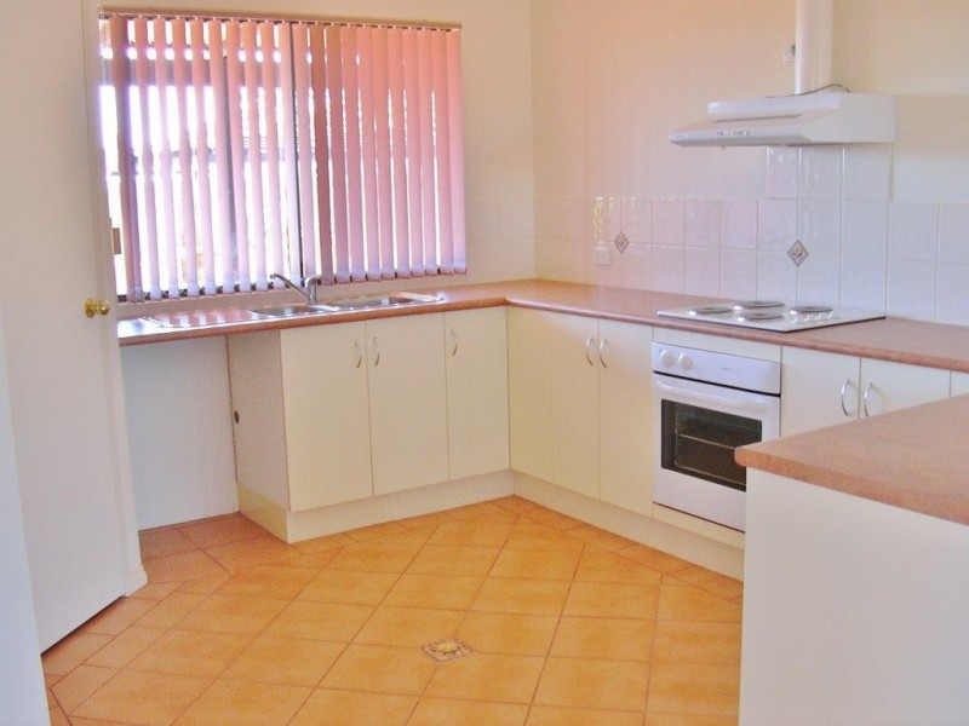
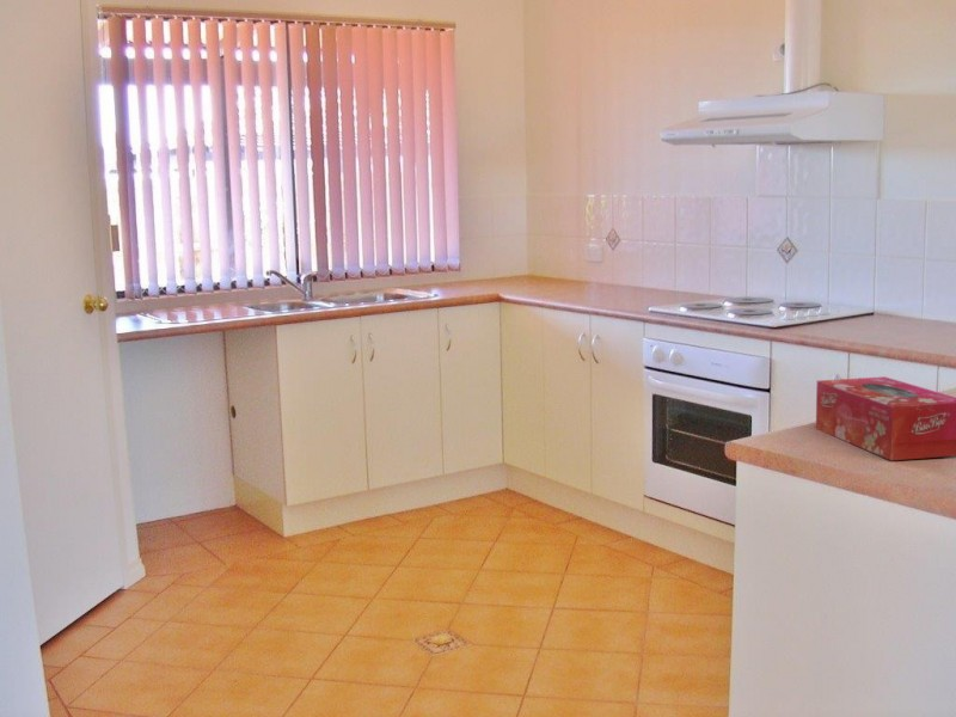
+ tissue box [815,375,956,461]
